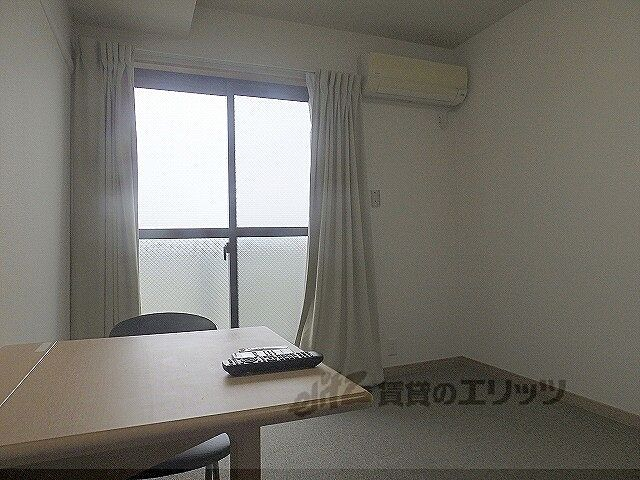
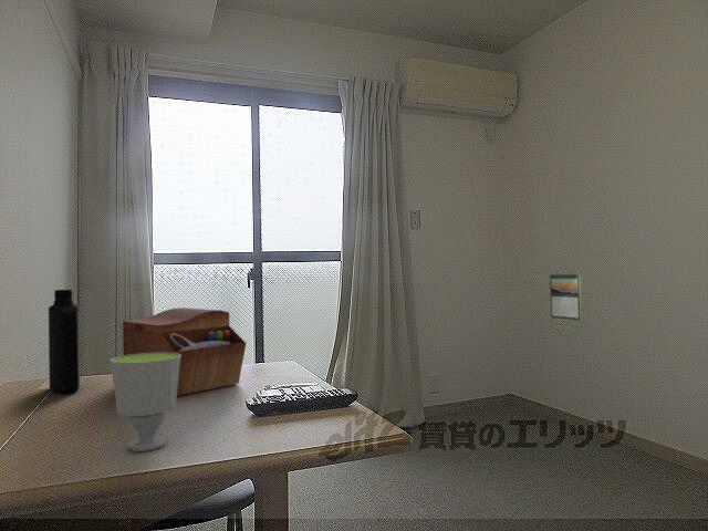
+ cup [108,352,181,452]
+ bottle [48,289,81,394]
+ sewing box [122,306,248,397]
+ calendar [549,271,582,322]
